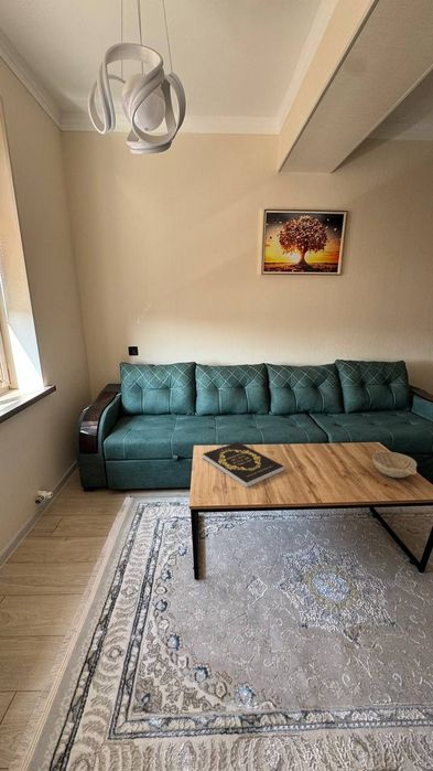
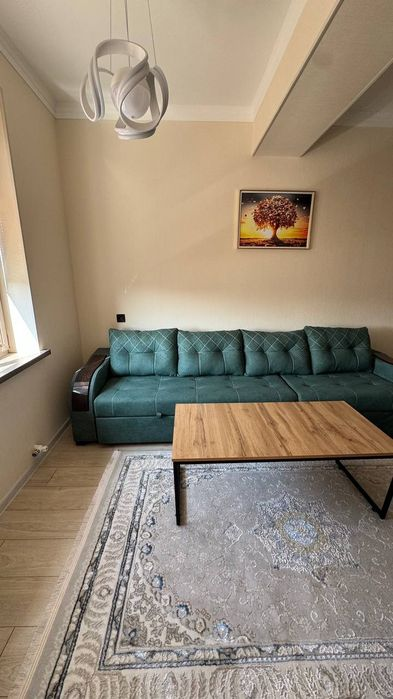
- decorative bowl [371,449,418,479]
- book [202,441,285,489]
